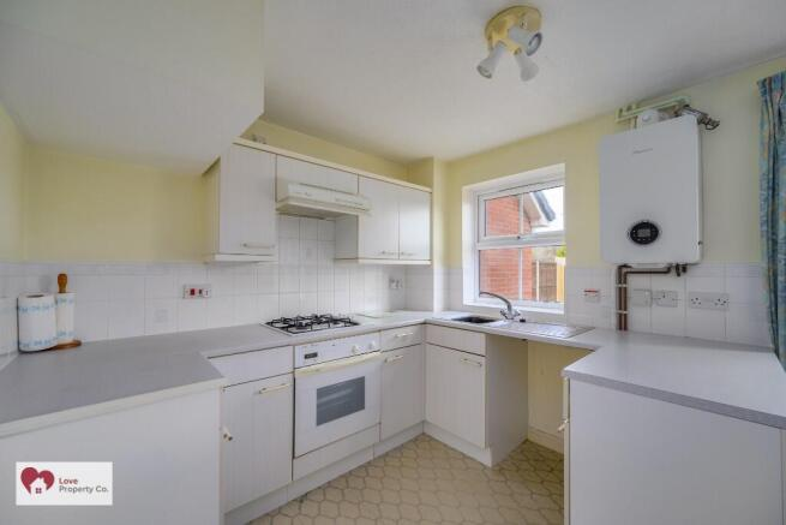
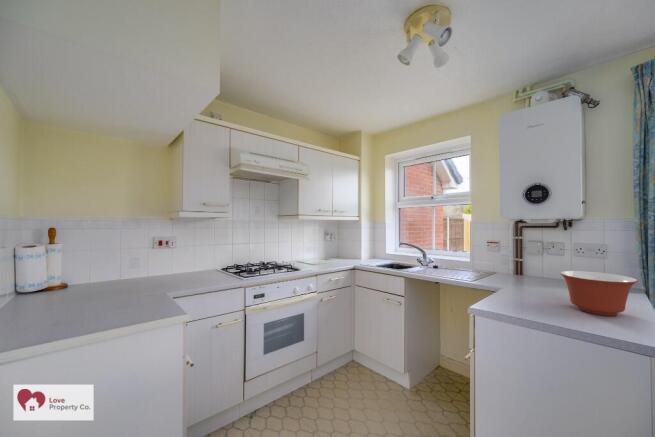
+ mixing bowl [559,270,639,316]
